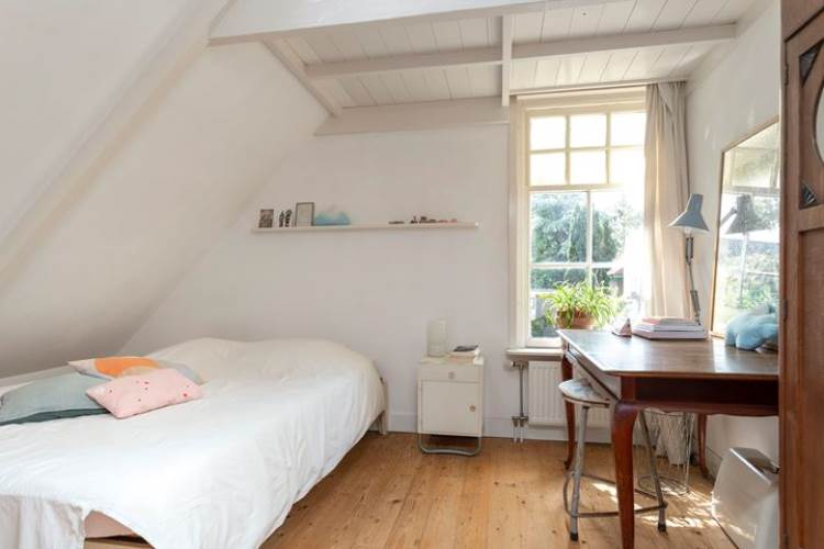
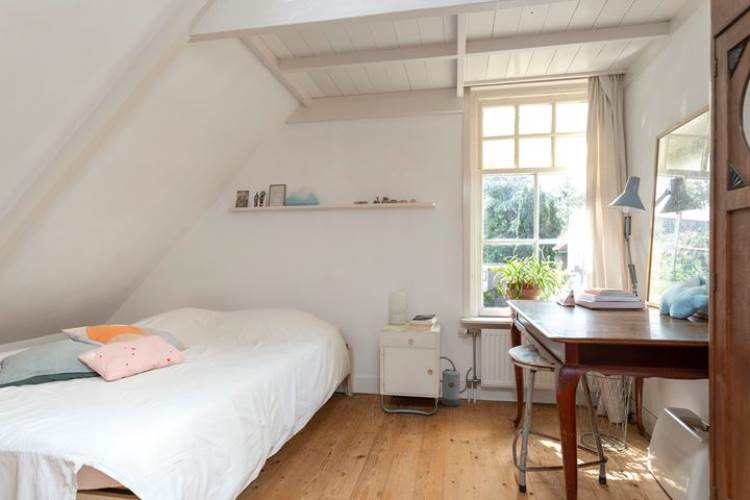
+ watering can [439,356,473,407]
